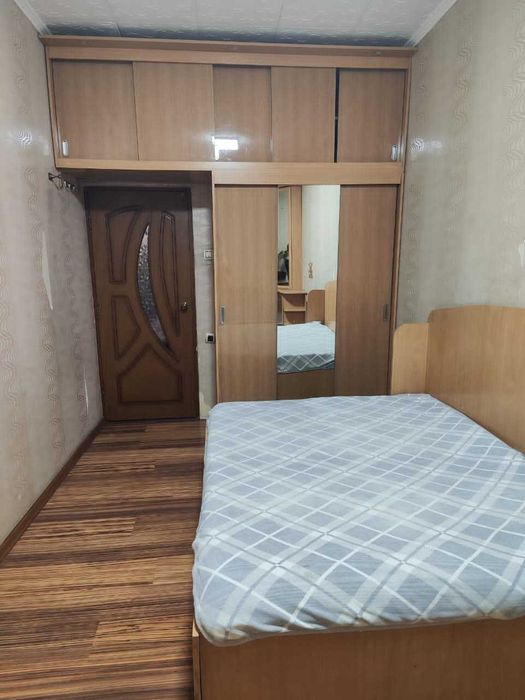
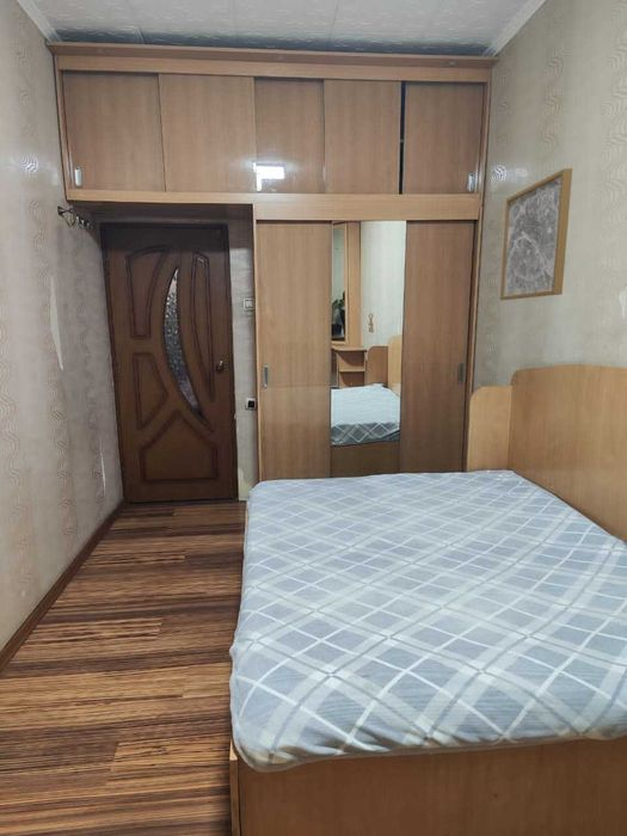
+ wall art [499,167,573,301]
